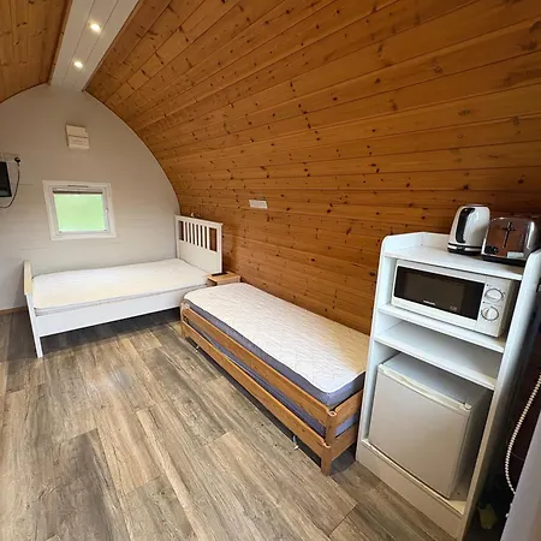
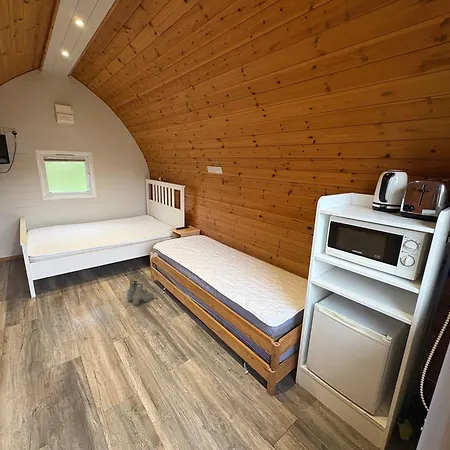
+ boots [126,280,155,306]
